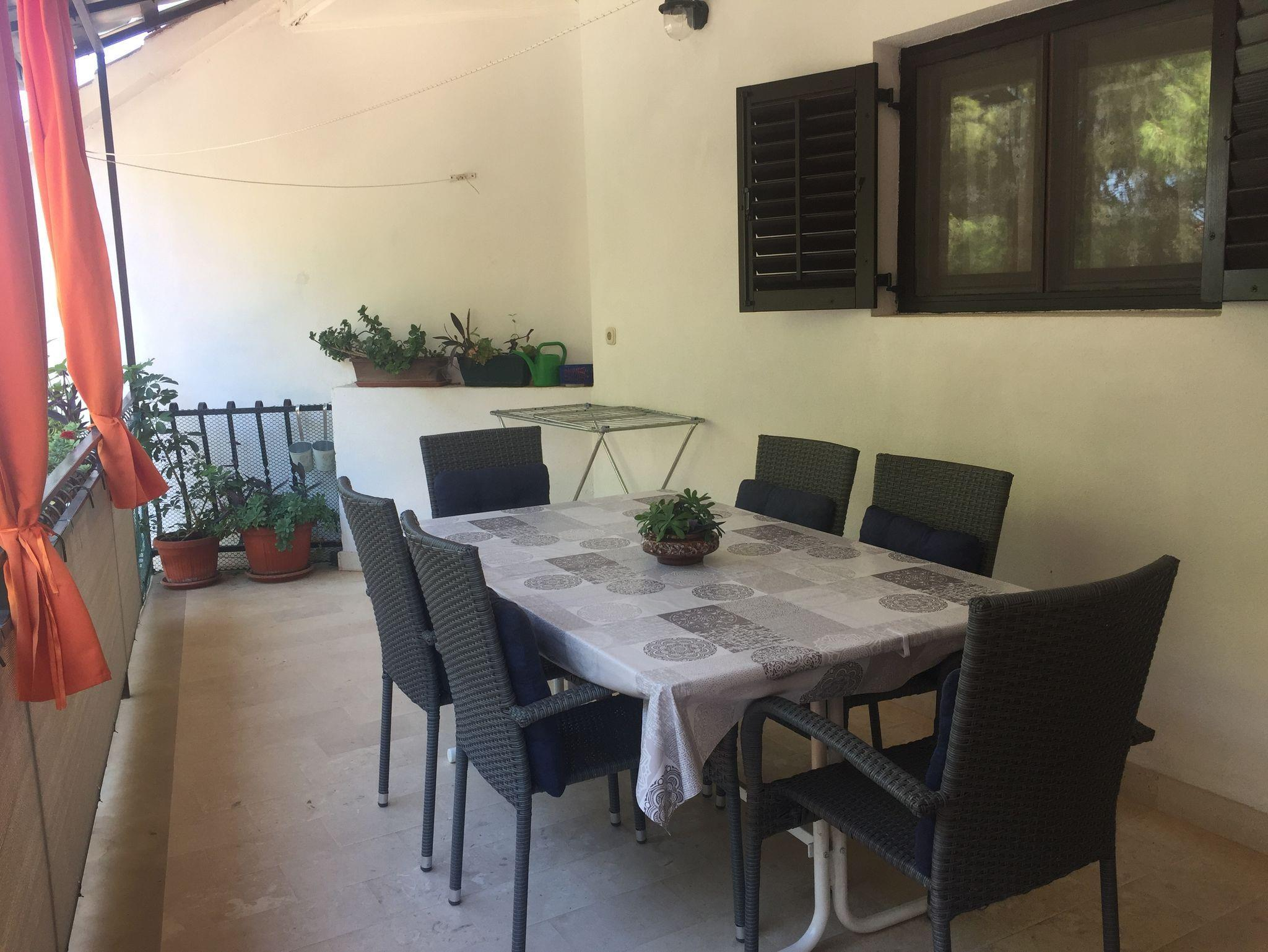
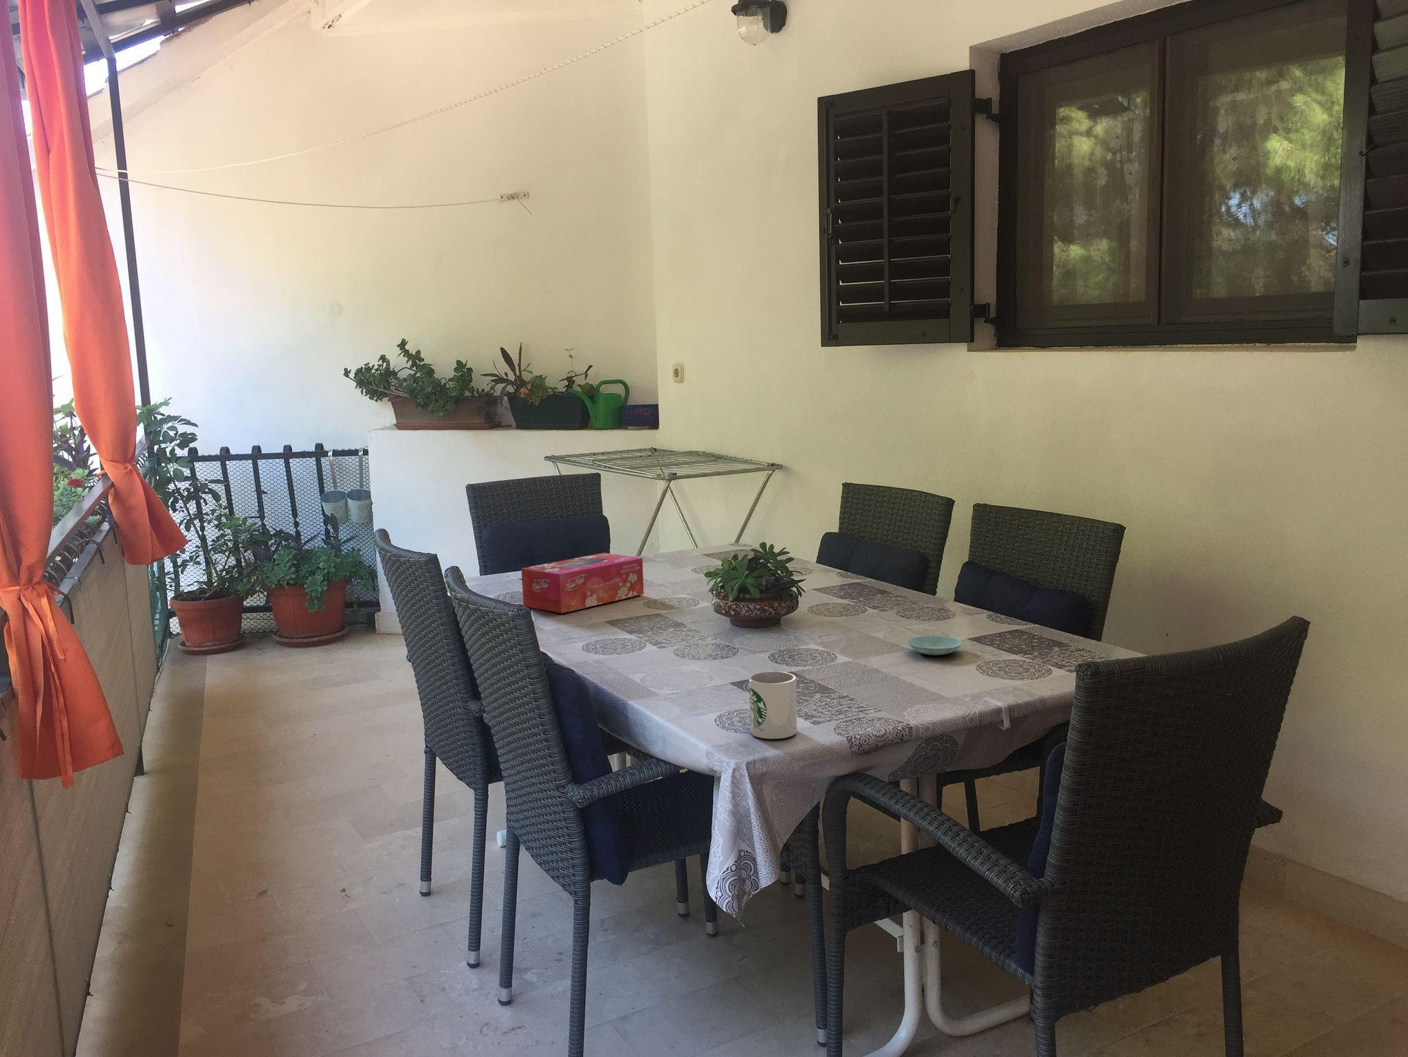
+ mug [748,671,797,739]
+ saucer [907,635,963,656]
+ tissue box [521,552,644,614]
